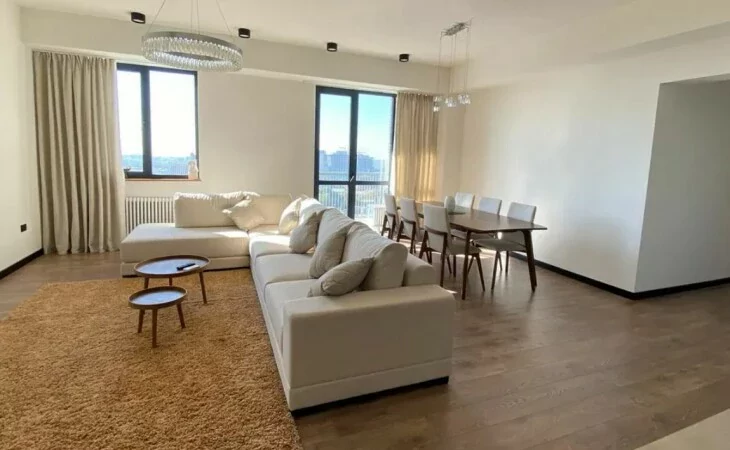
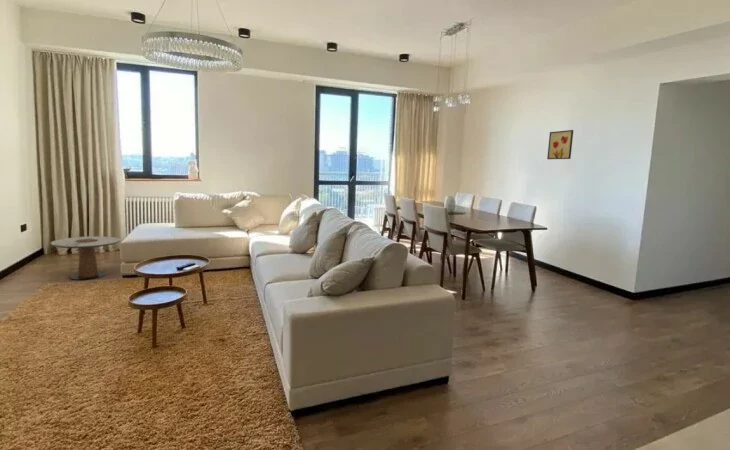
+ side table [50,235,121,281]
+ wall art [546,129,574,160]
